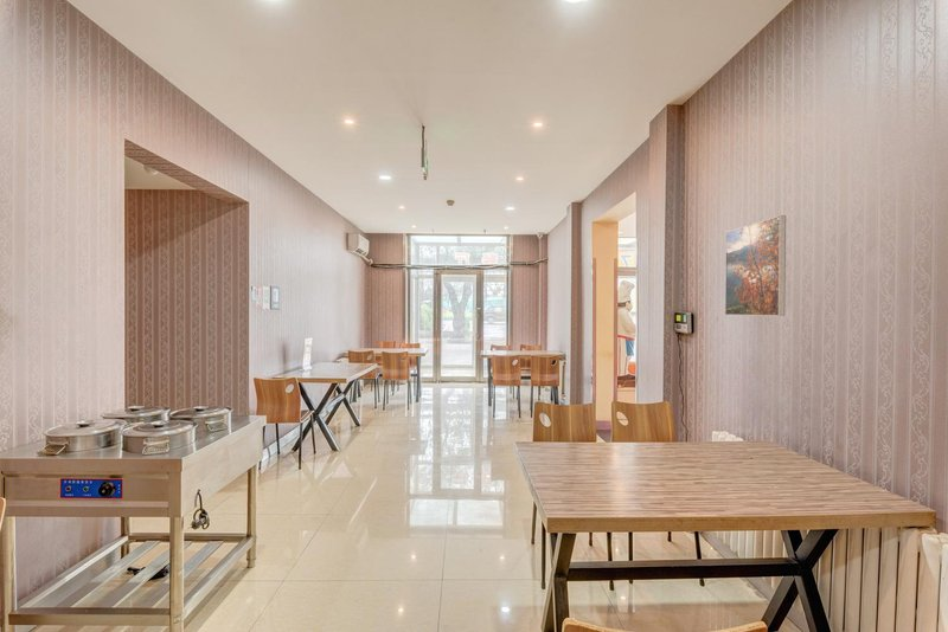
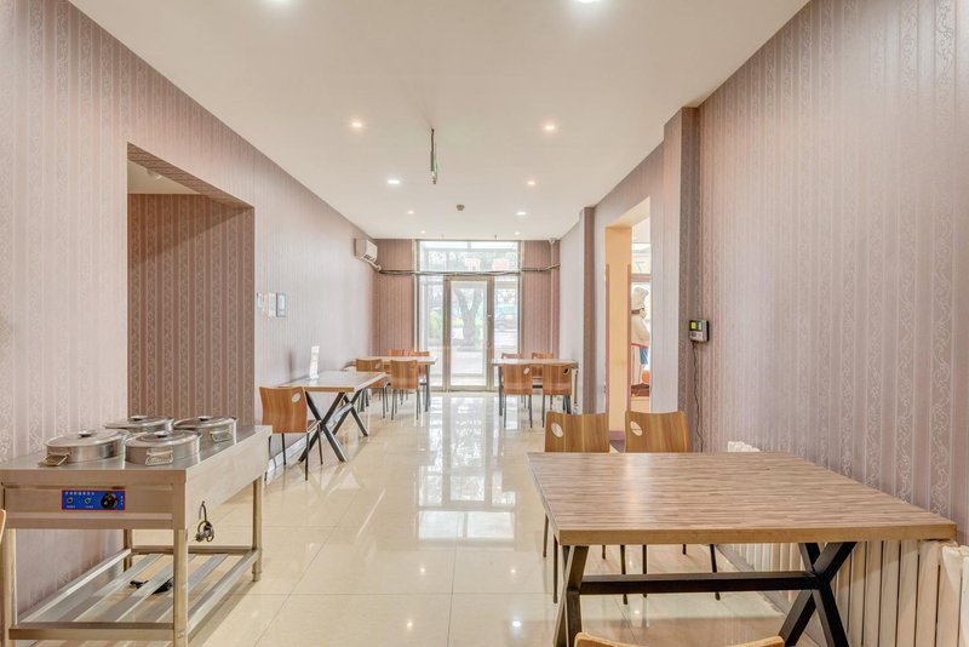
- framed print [724,214,787,317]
